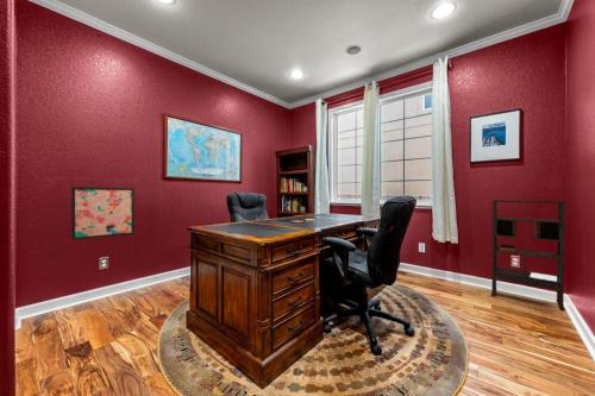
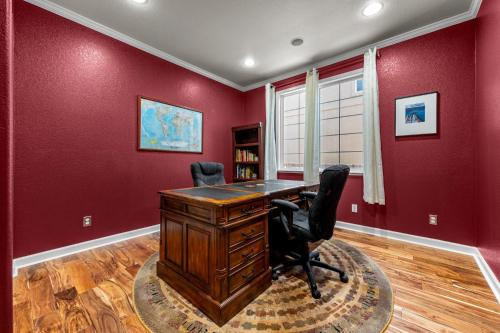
- wall art [70,186,136,241]
- bookshelf [490,199,568,313]
